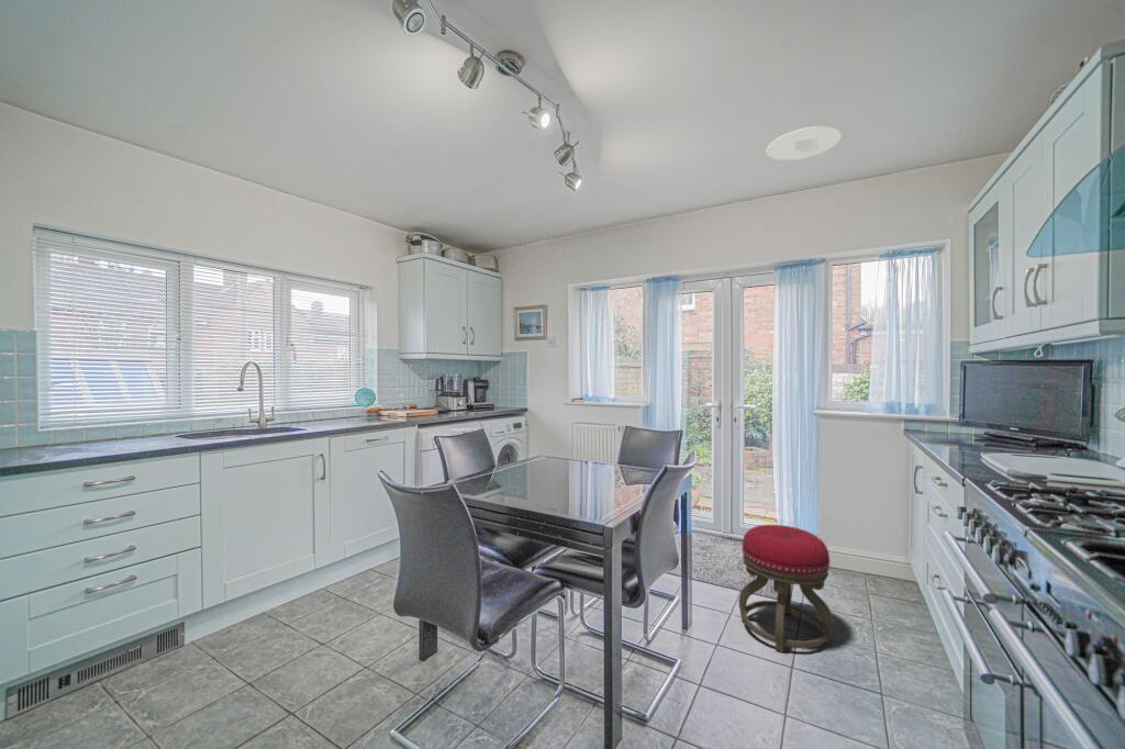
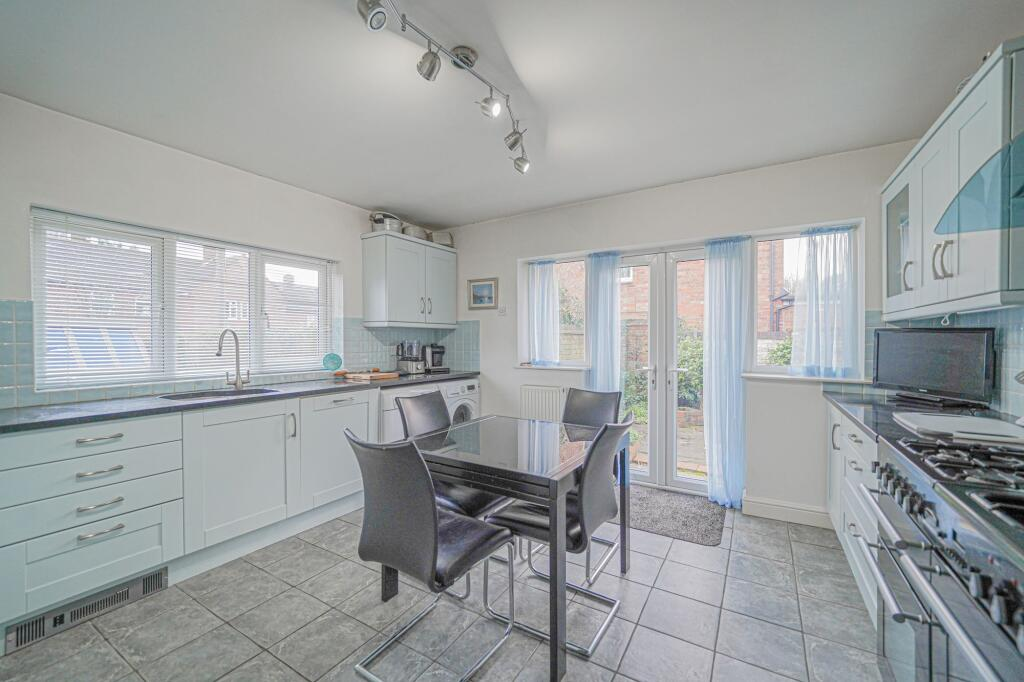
- recessed light [766,125,843,161]
- stool [737,524,834,653]
